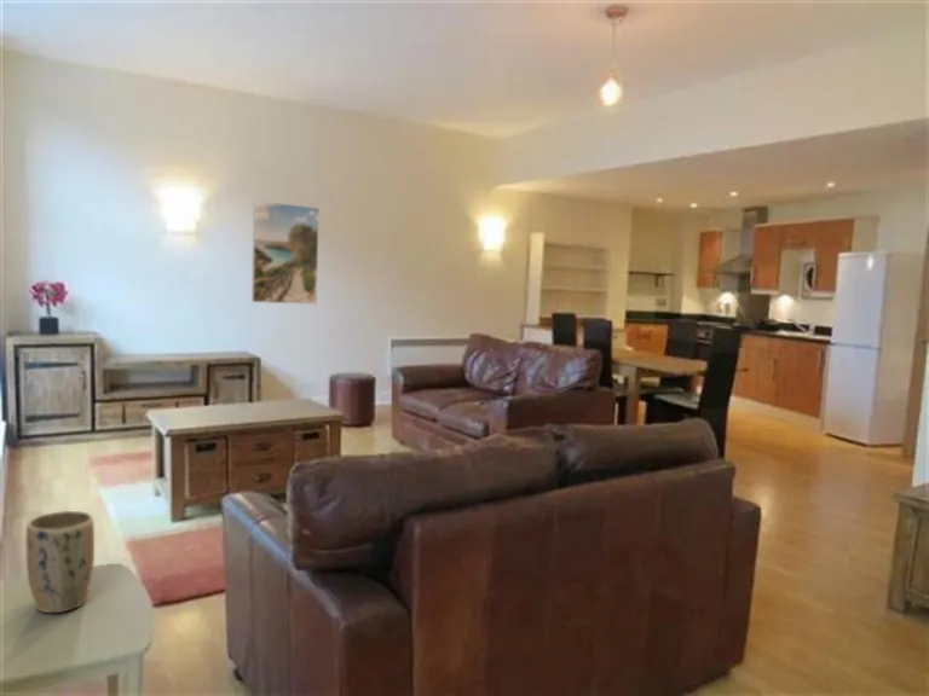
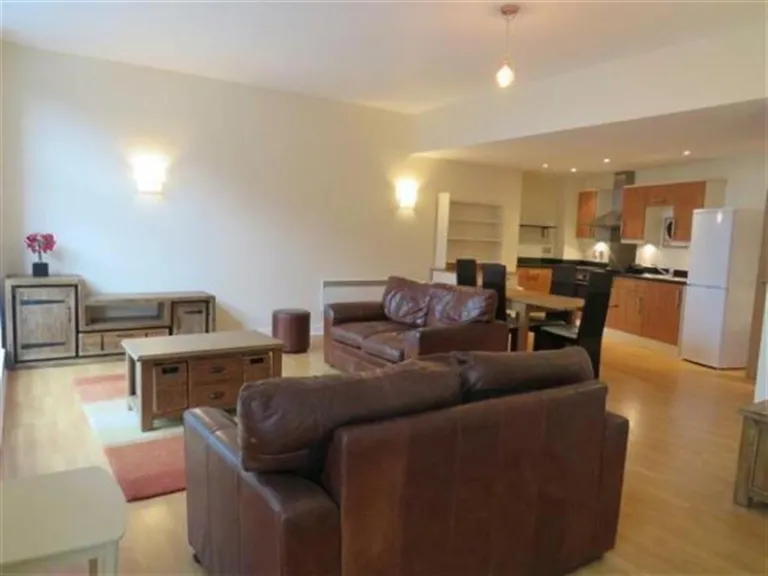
- plant pot [24,510,96,614]
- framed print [250,199,321,306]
